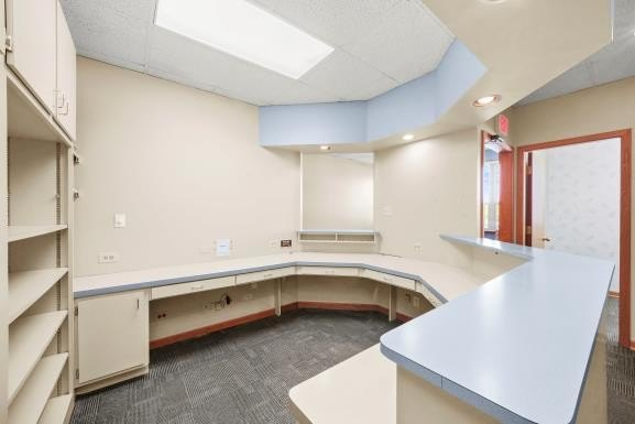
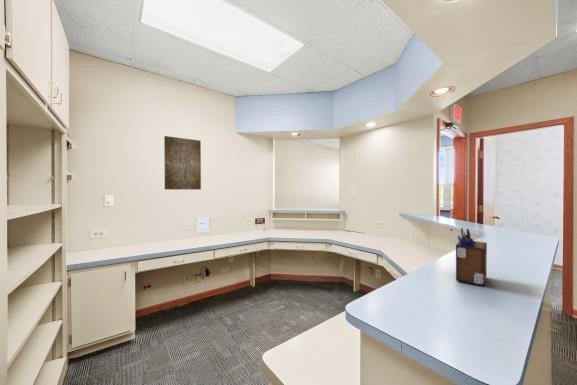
+ desk organizer [455,227,488,287]
+ wall art [163,135,202,191]
